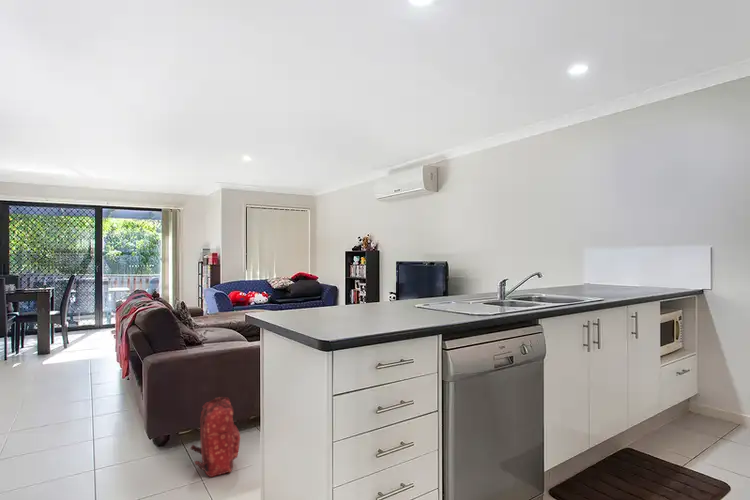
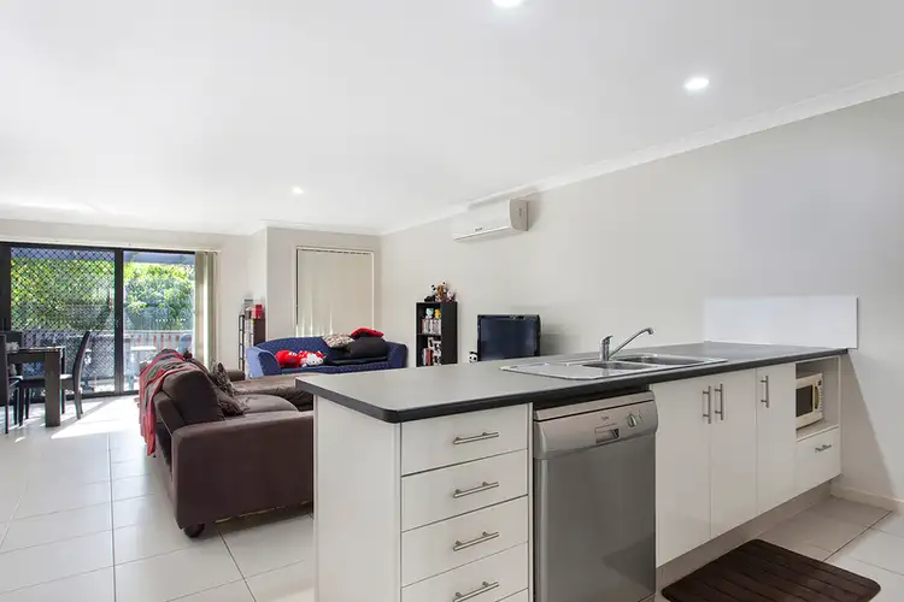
- backpack [189,396,241,478]
